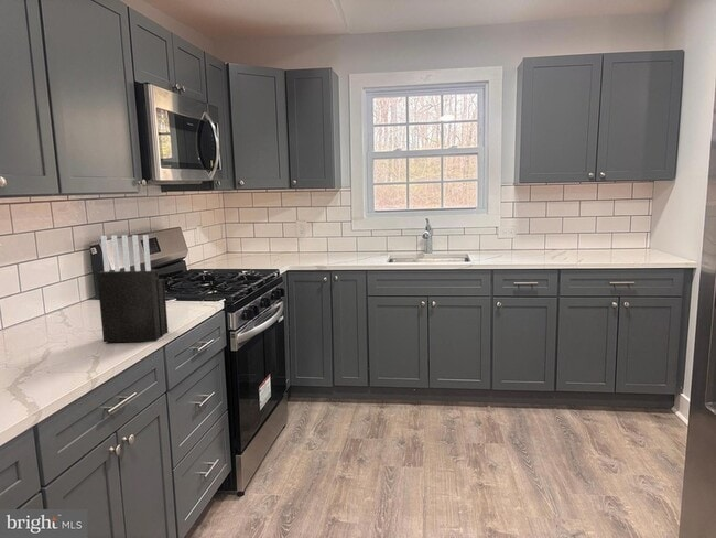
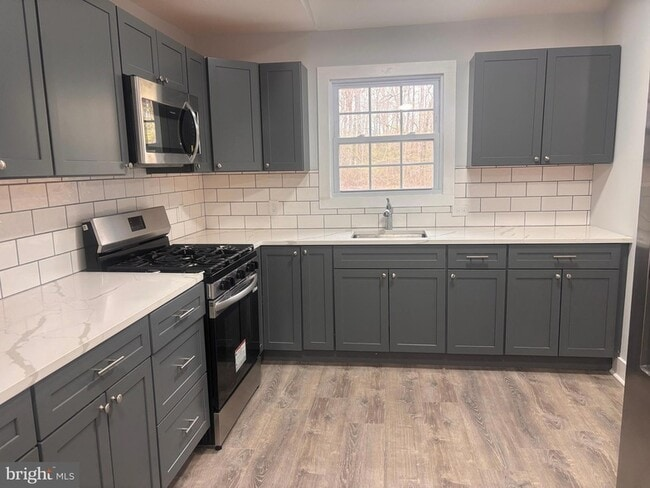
- knife block [96,234,170,343]
